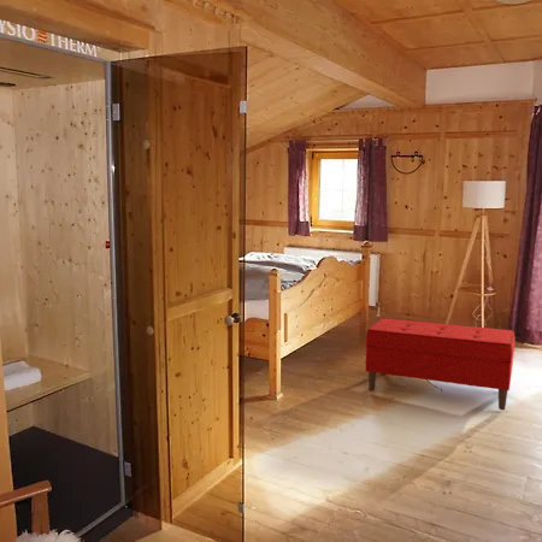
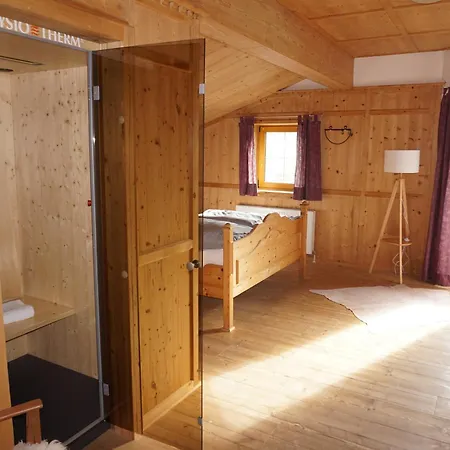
- bench [365,317,517,411]
